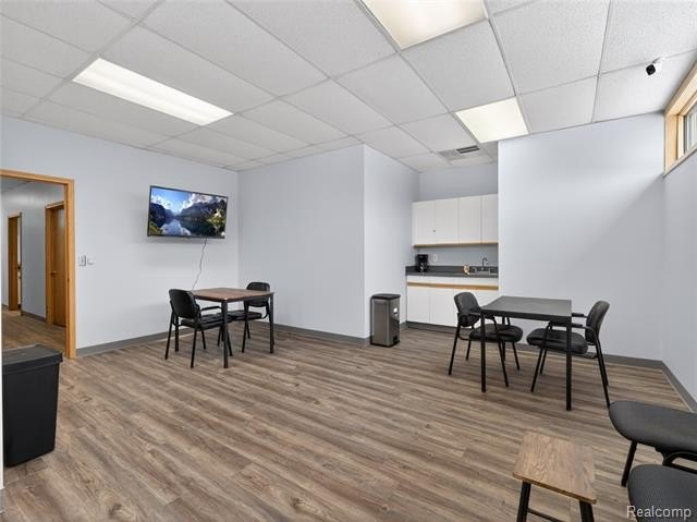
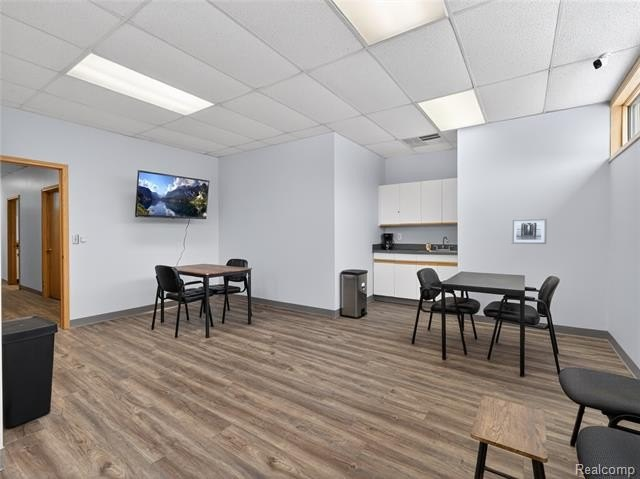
+ wall art [510,217,548,245]
